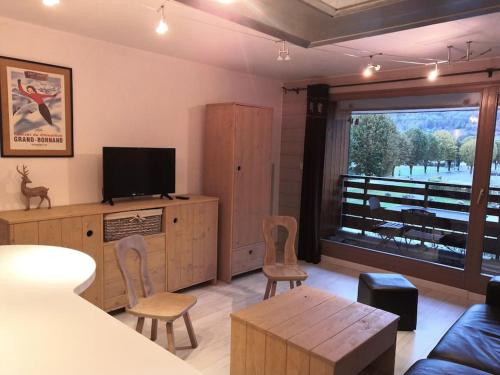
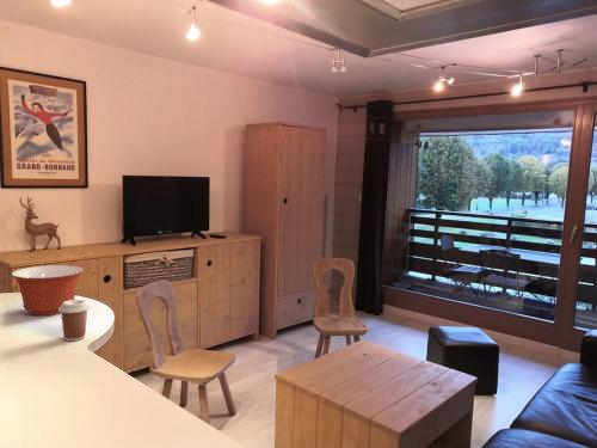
+ mixing bowl [11,264,85,317]
+ coffee cup [59,299,91,342]
